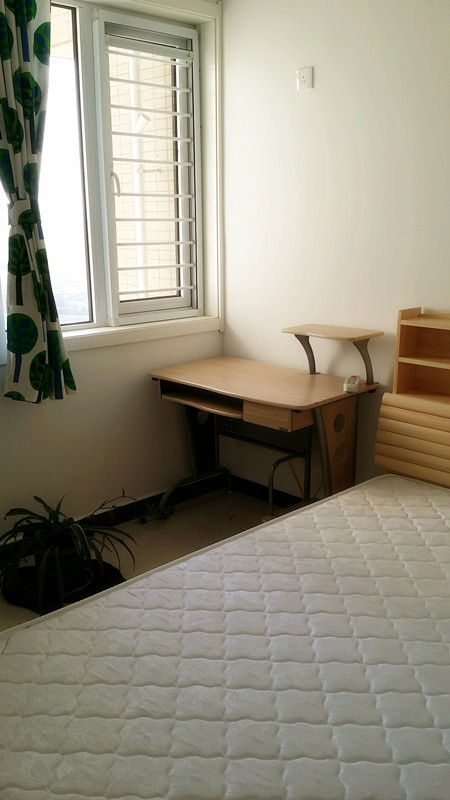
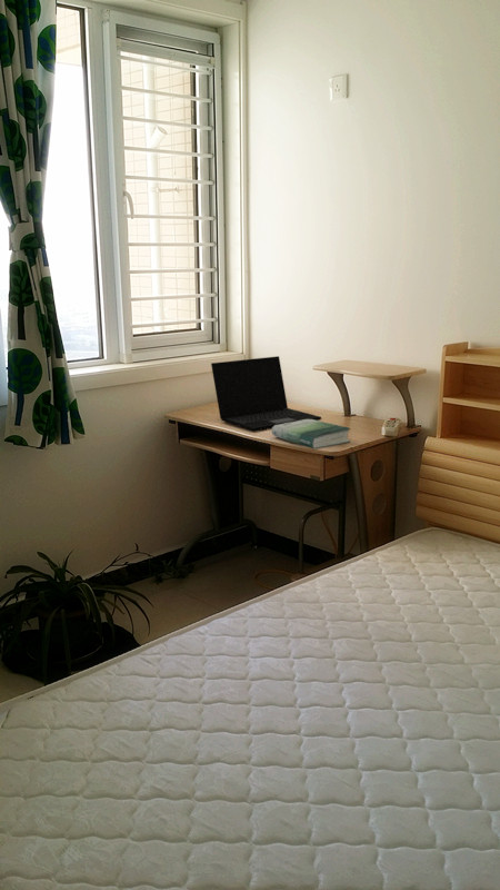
+ laptop [210,355,322,432]
+ book [270,419,352,451]
